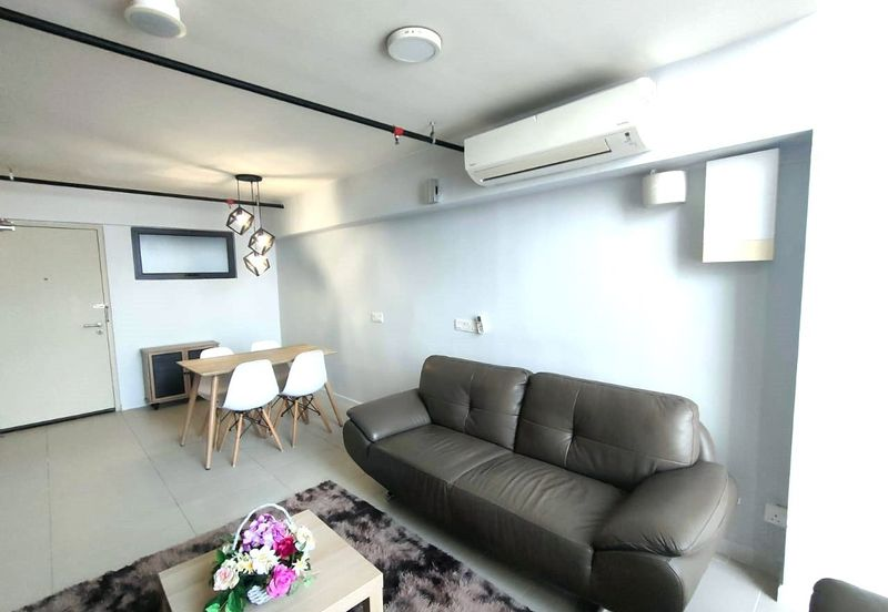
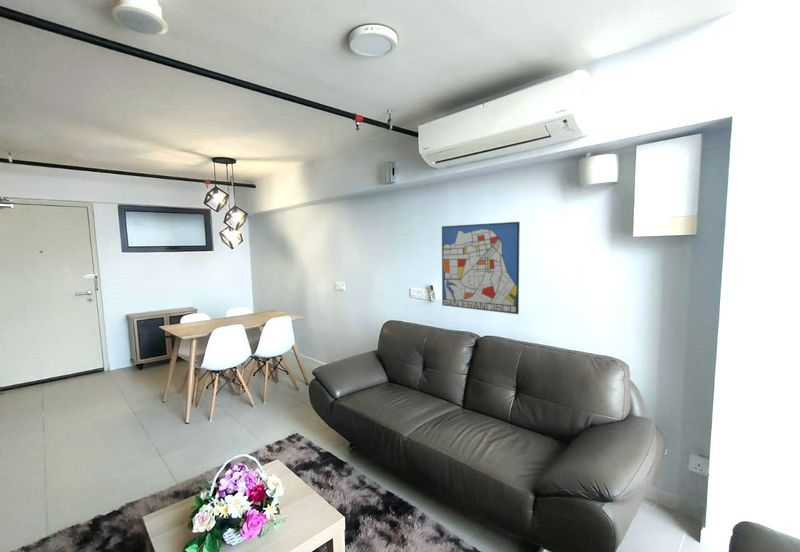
+ wall art [441,221,521,315]
